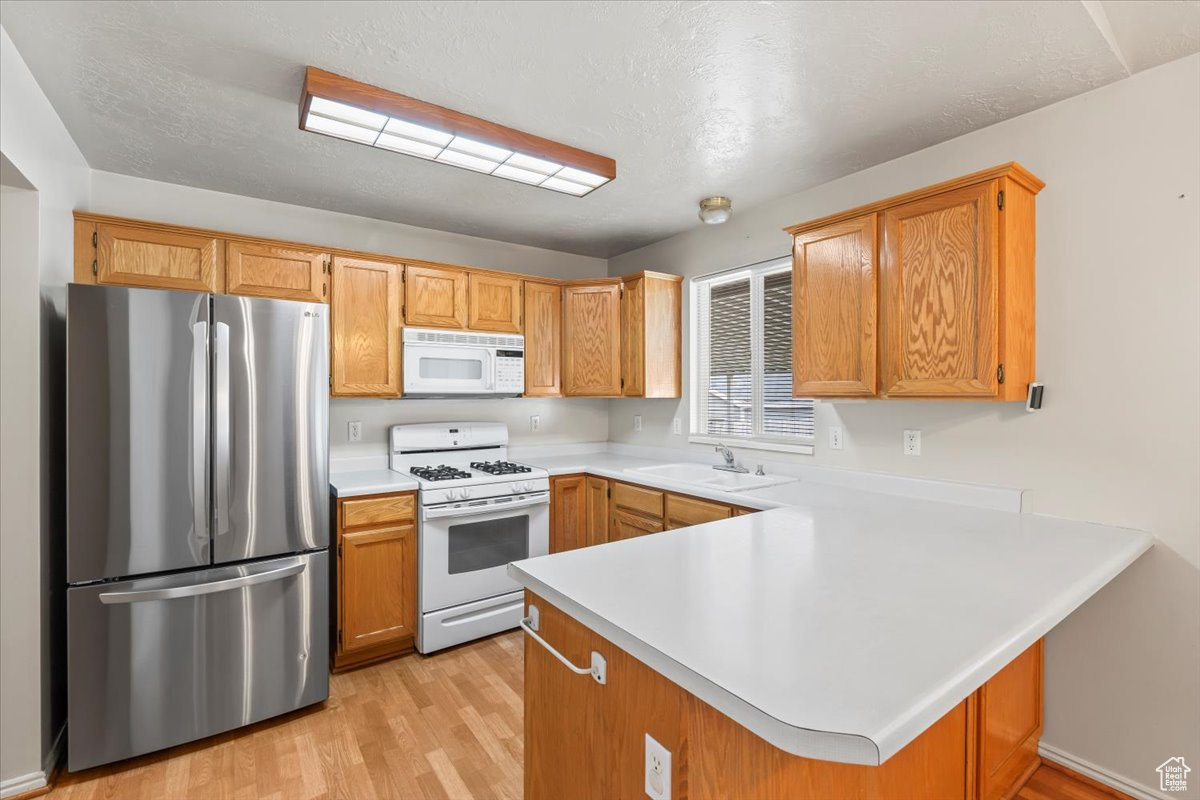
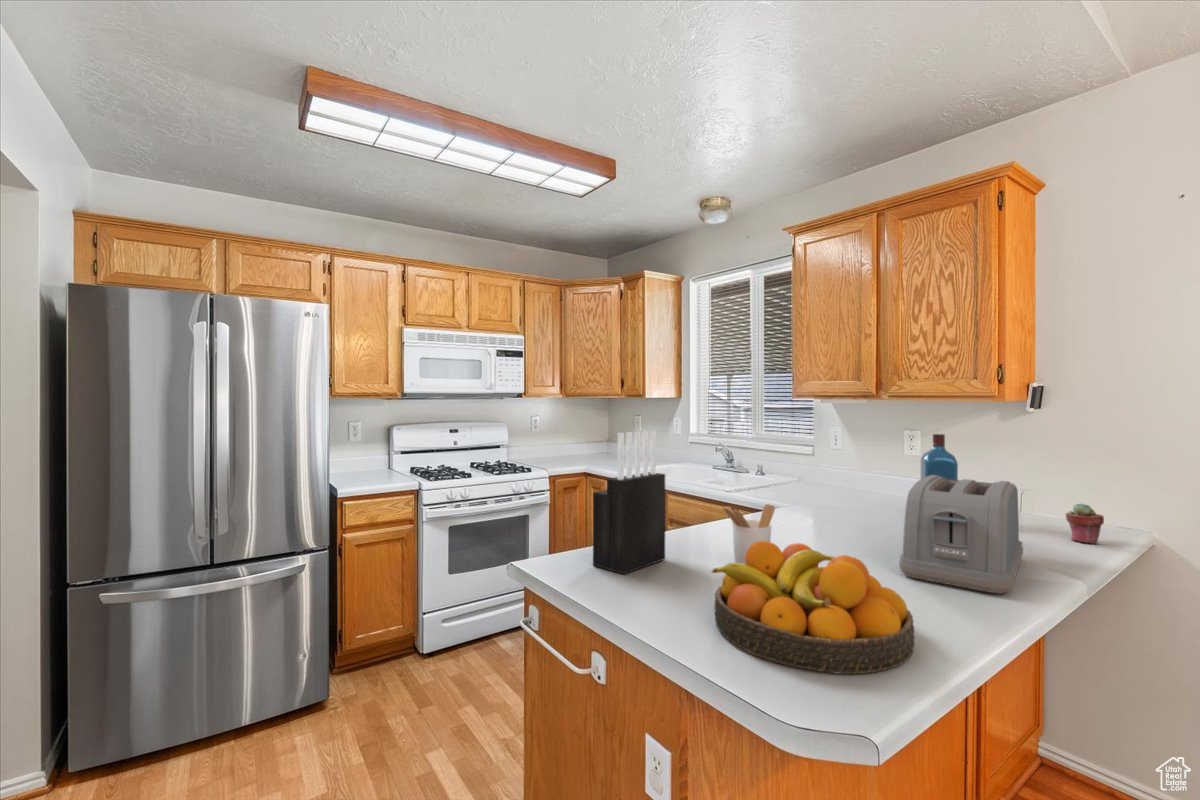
+ liquor [920,433,959,480]
+ knife block [592,430,666,576]
+ fruit bowl [710,541,916,675]
+ toaster [898,475,1024,595]
+ potted succulent [1065,502,1105,545]
+ utensil holder [720,503,776,565]
